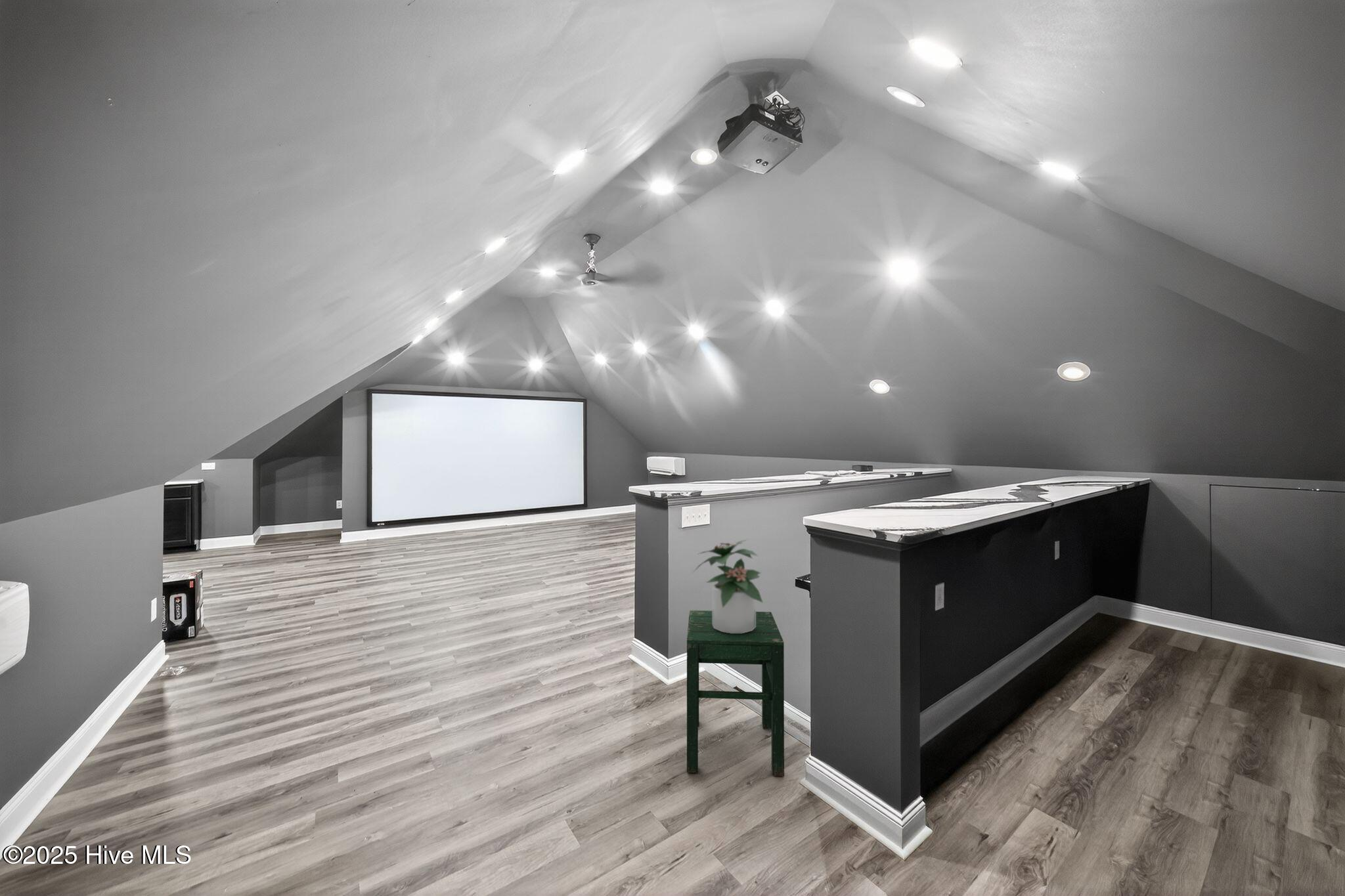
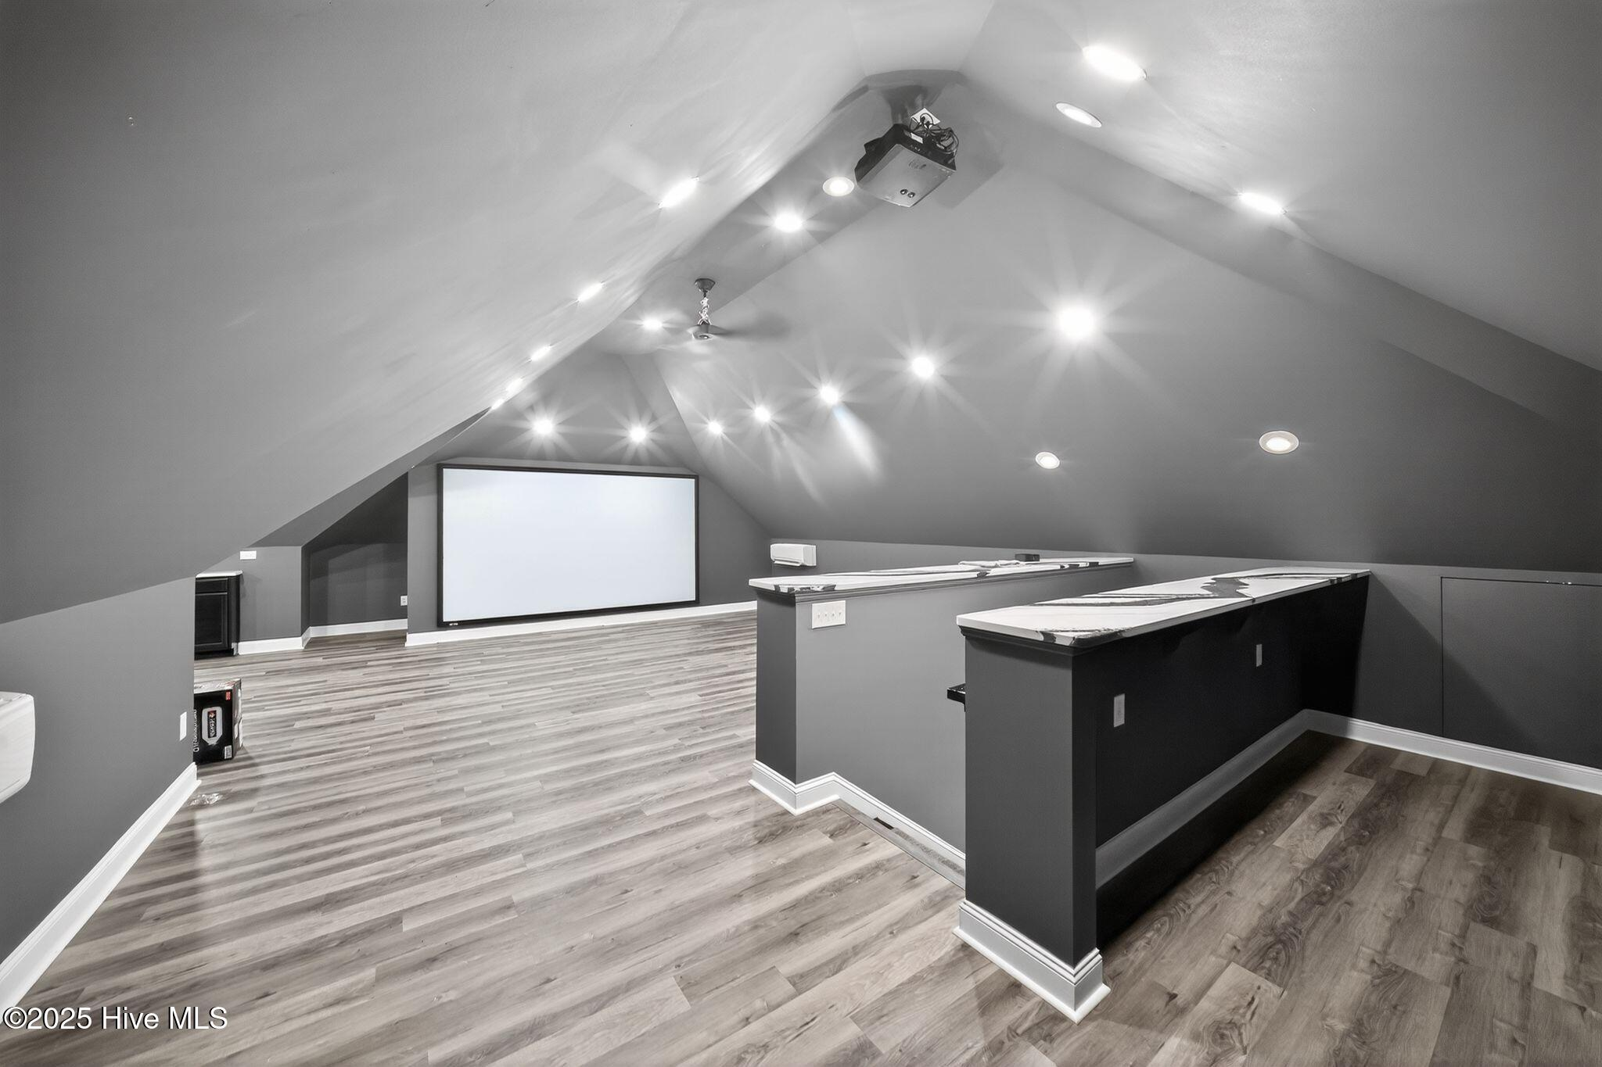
- stool [686,610,785,777]
- potted plant [692,539,763,633]
